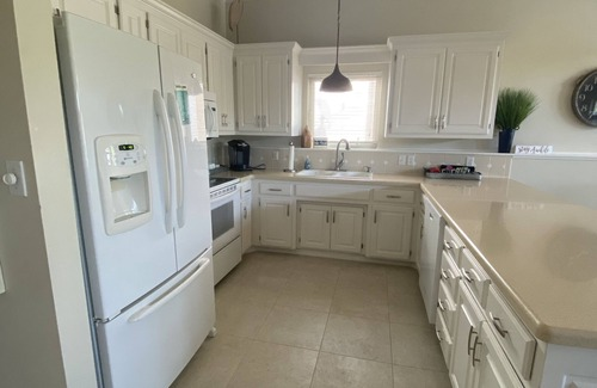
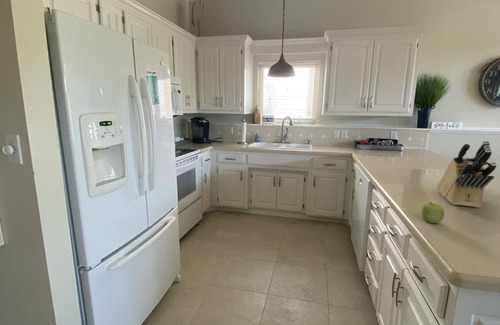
+ fruit [421,201,445,224]
+ knife block [437,140,497,208]
